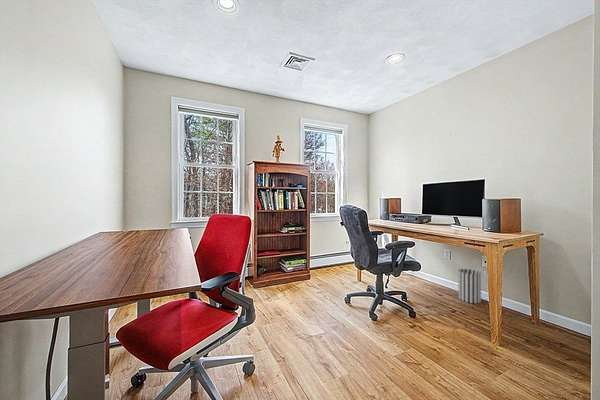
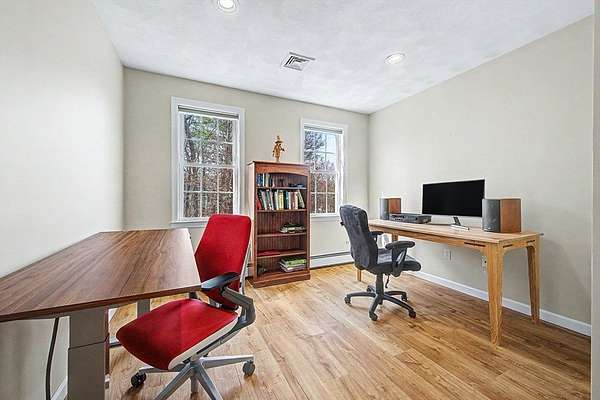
- wastebasket [457,268,482,304]
